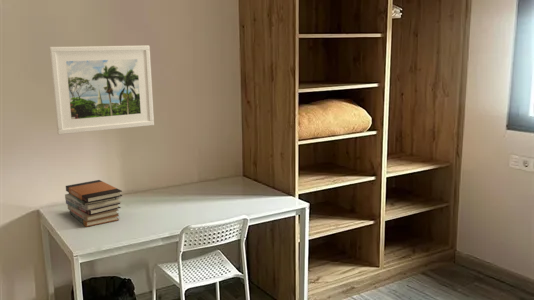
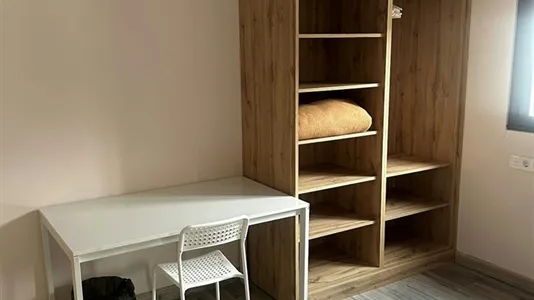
- book stack [64,179,123,228]
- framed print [48,44,155,135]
